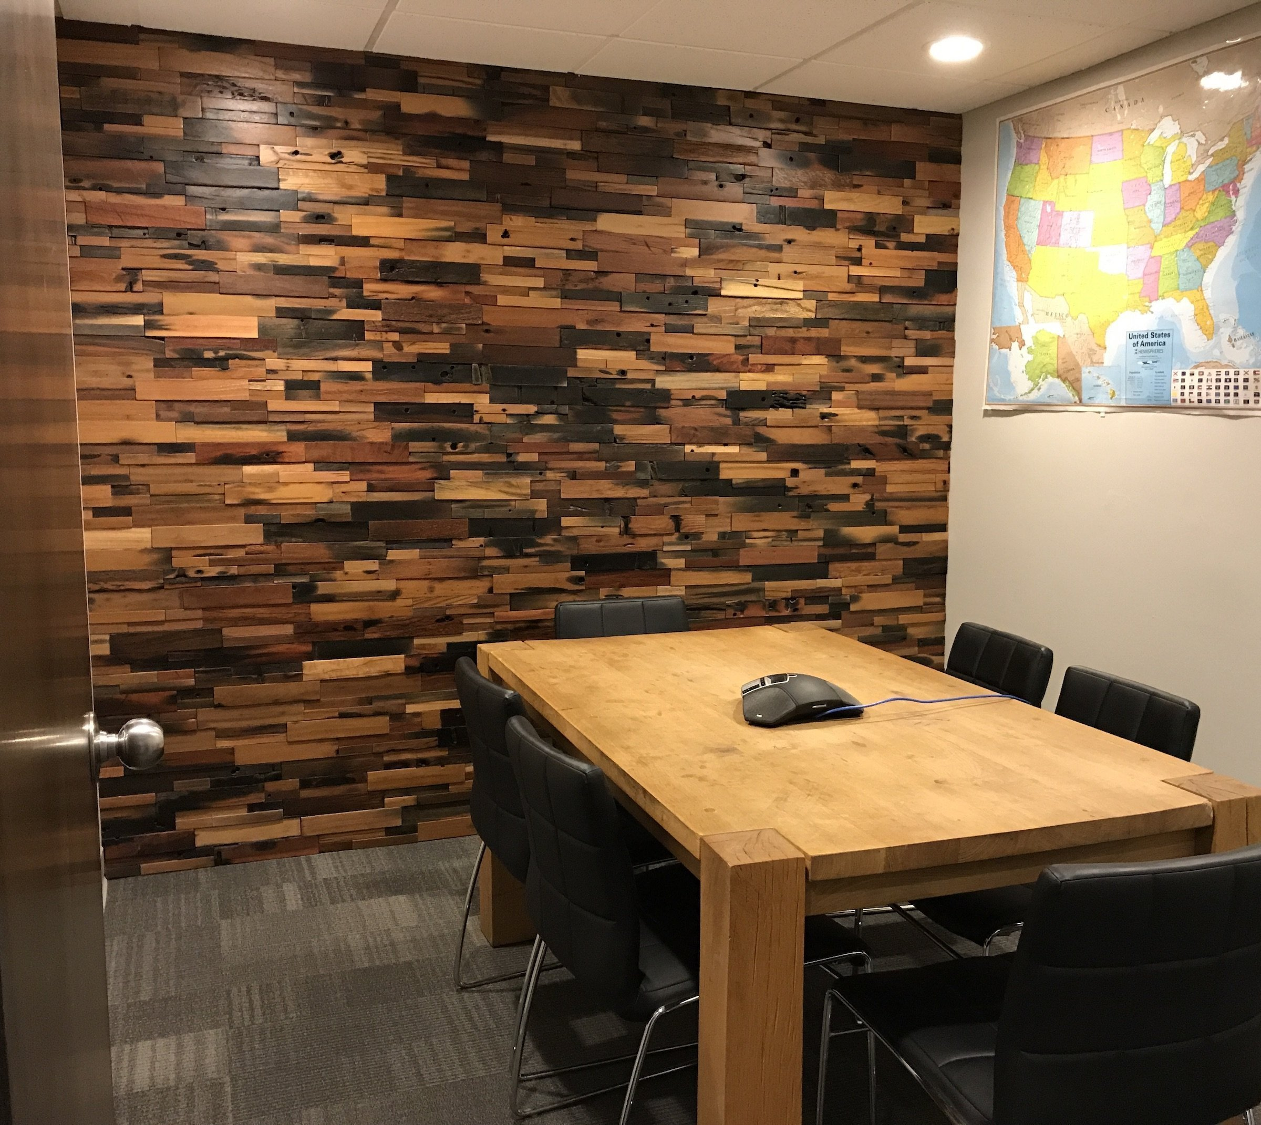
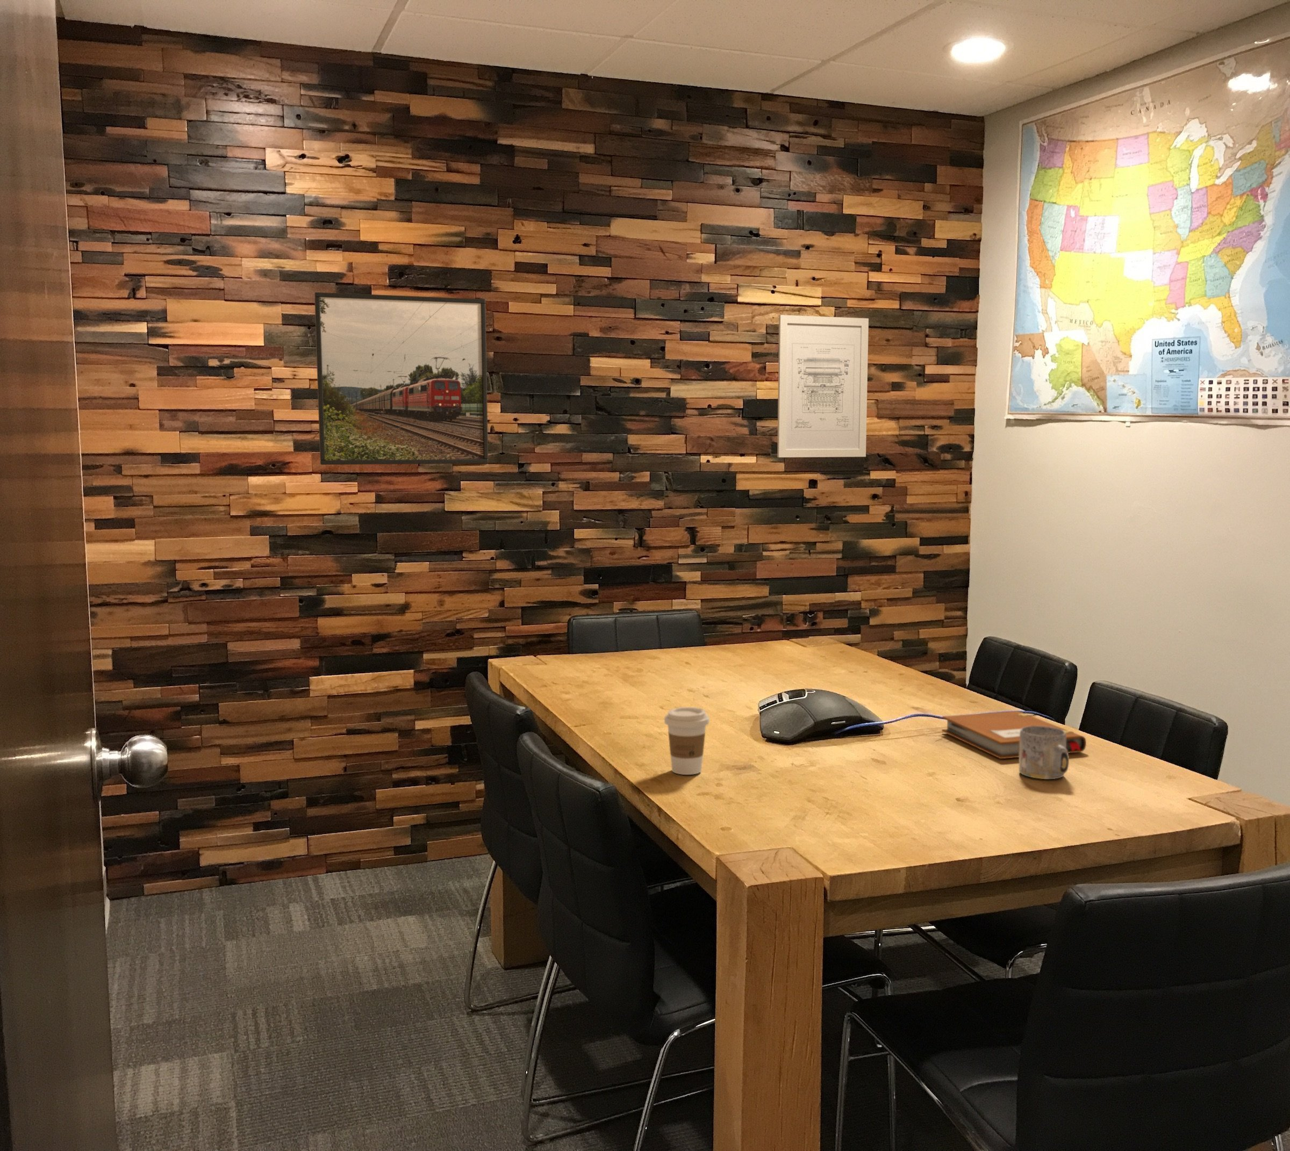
+ coffee cup [663,707,710,775]
+ wall art [777,314,869,458]
+ notebook [941,710,1087,759]
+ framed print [314,292,489,466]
+ mug [1019,725,1070,780]
